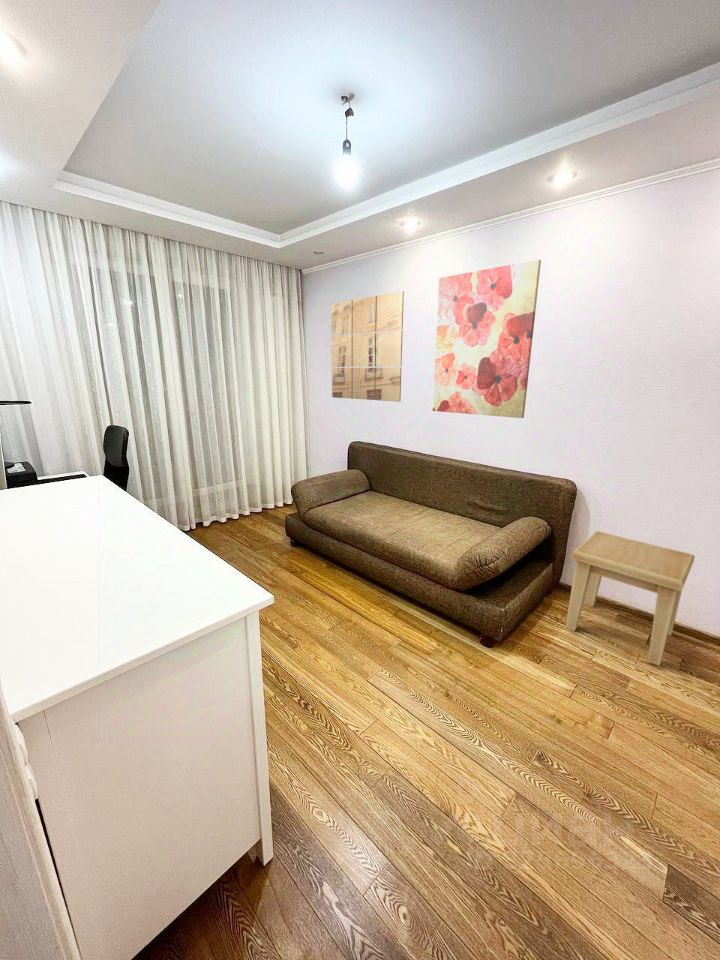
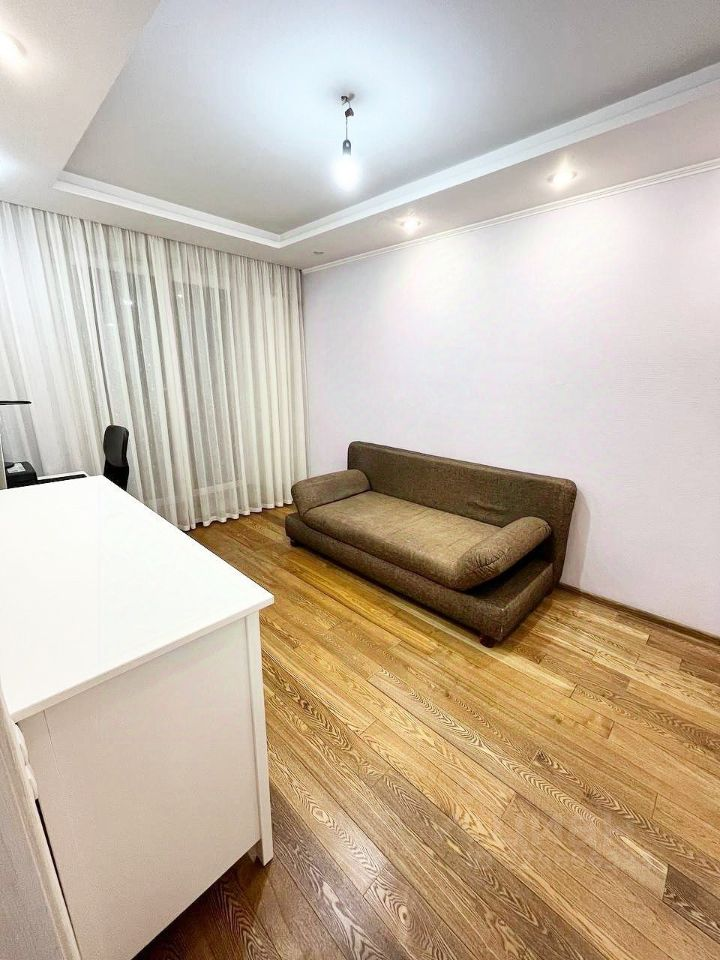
- wall art [432,259,542,419]
- side table [565,530,696,667]
- wall art [330,290,405,403]
